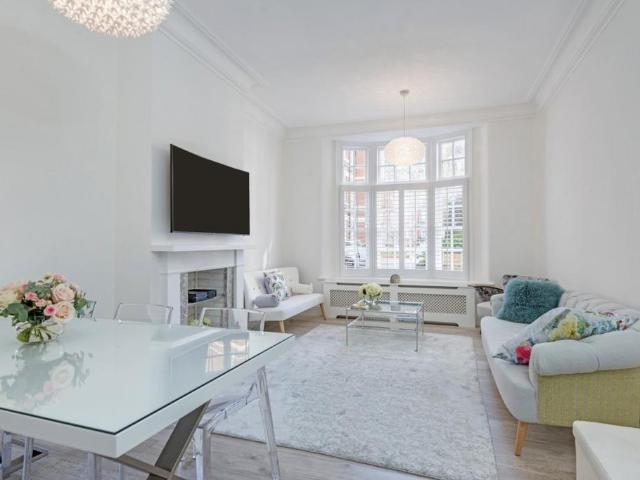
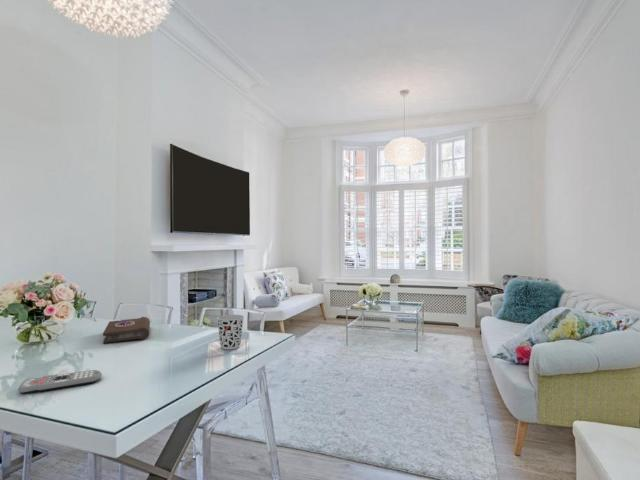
+ book [102,316,151,345]
+ cup [216,314,245,350]
+ remote control [17,369,103,395]
